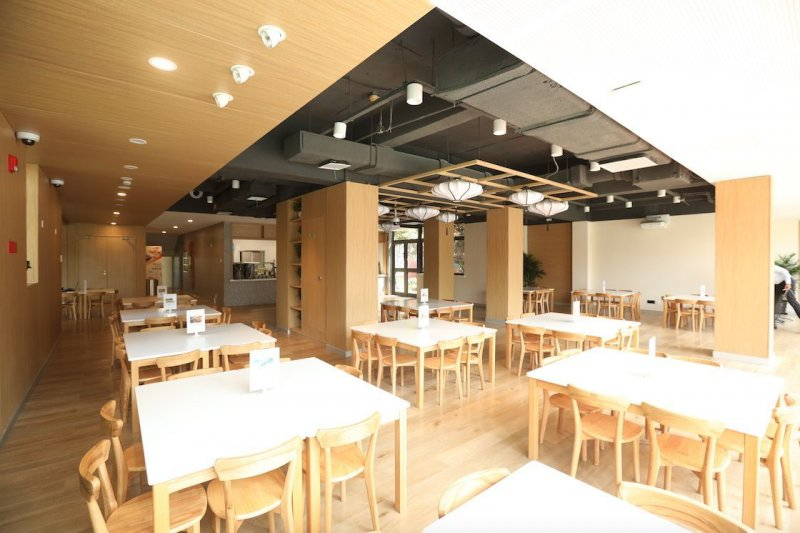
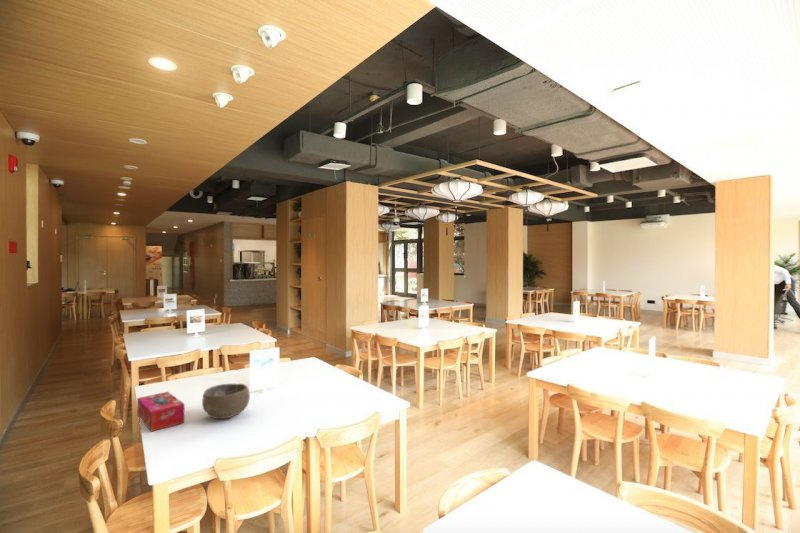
+ bowl [201,383,251,420]
+ tissue box [136,391,186,432]
